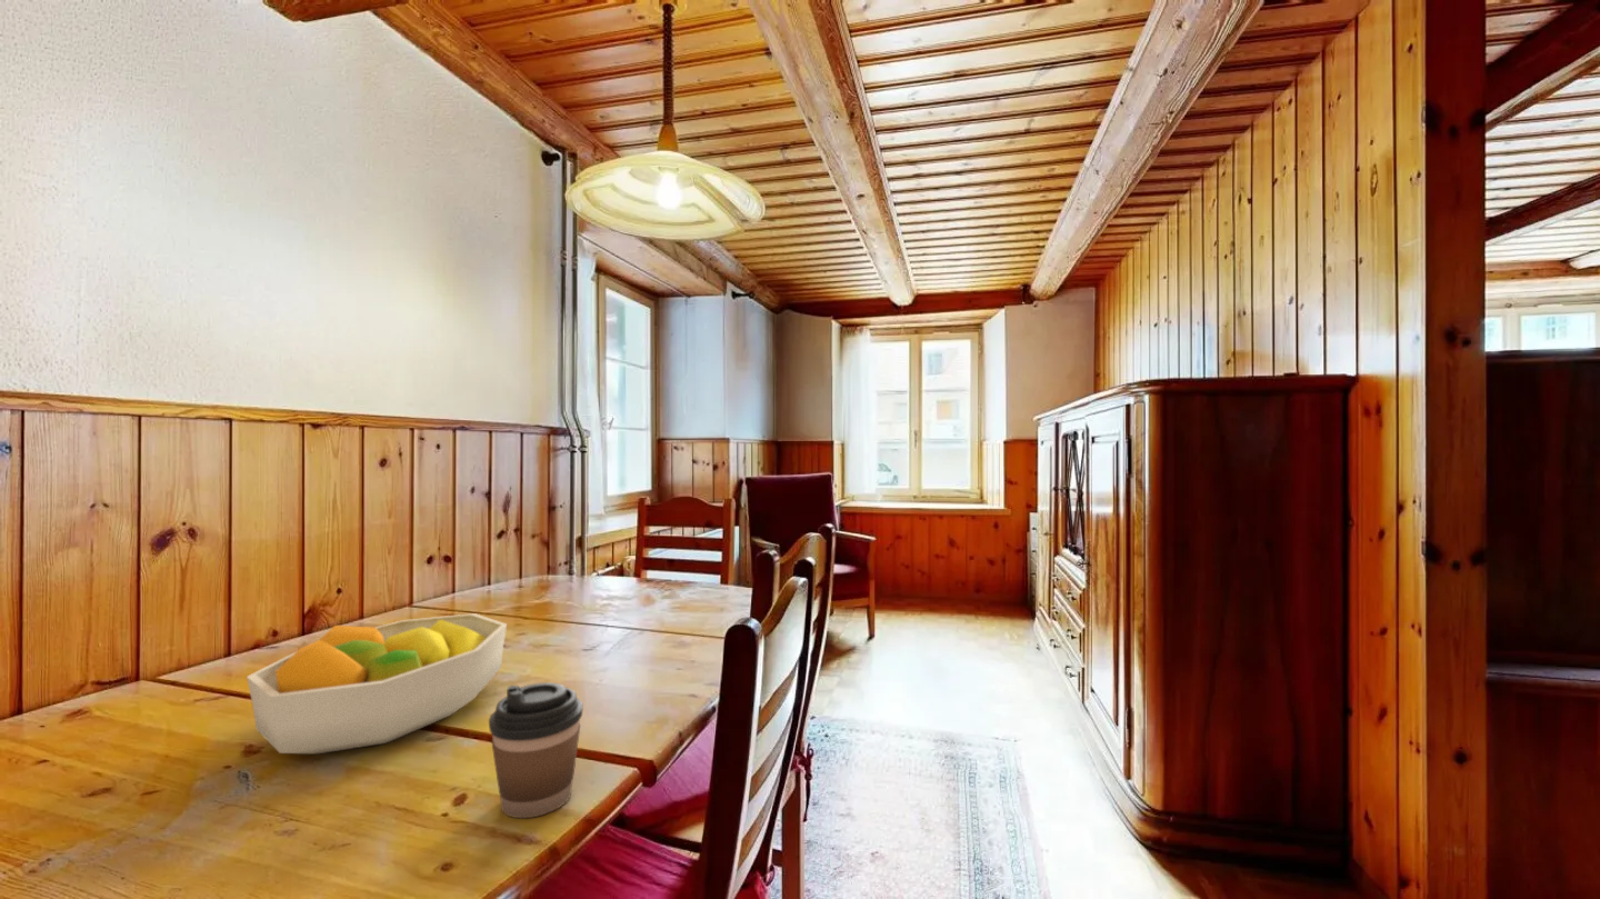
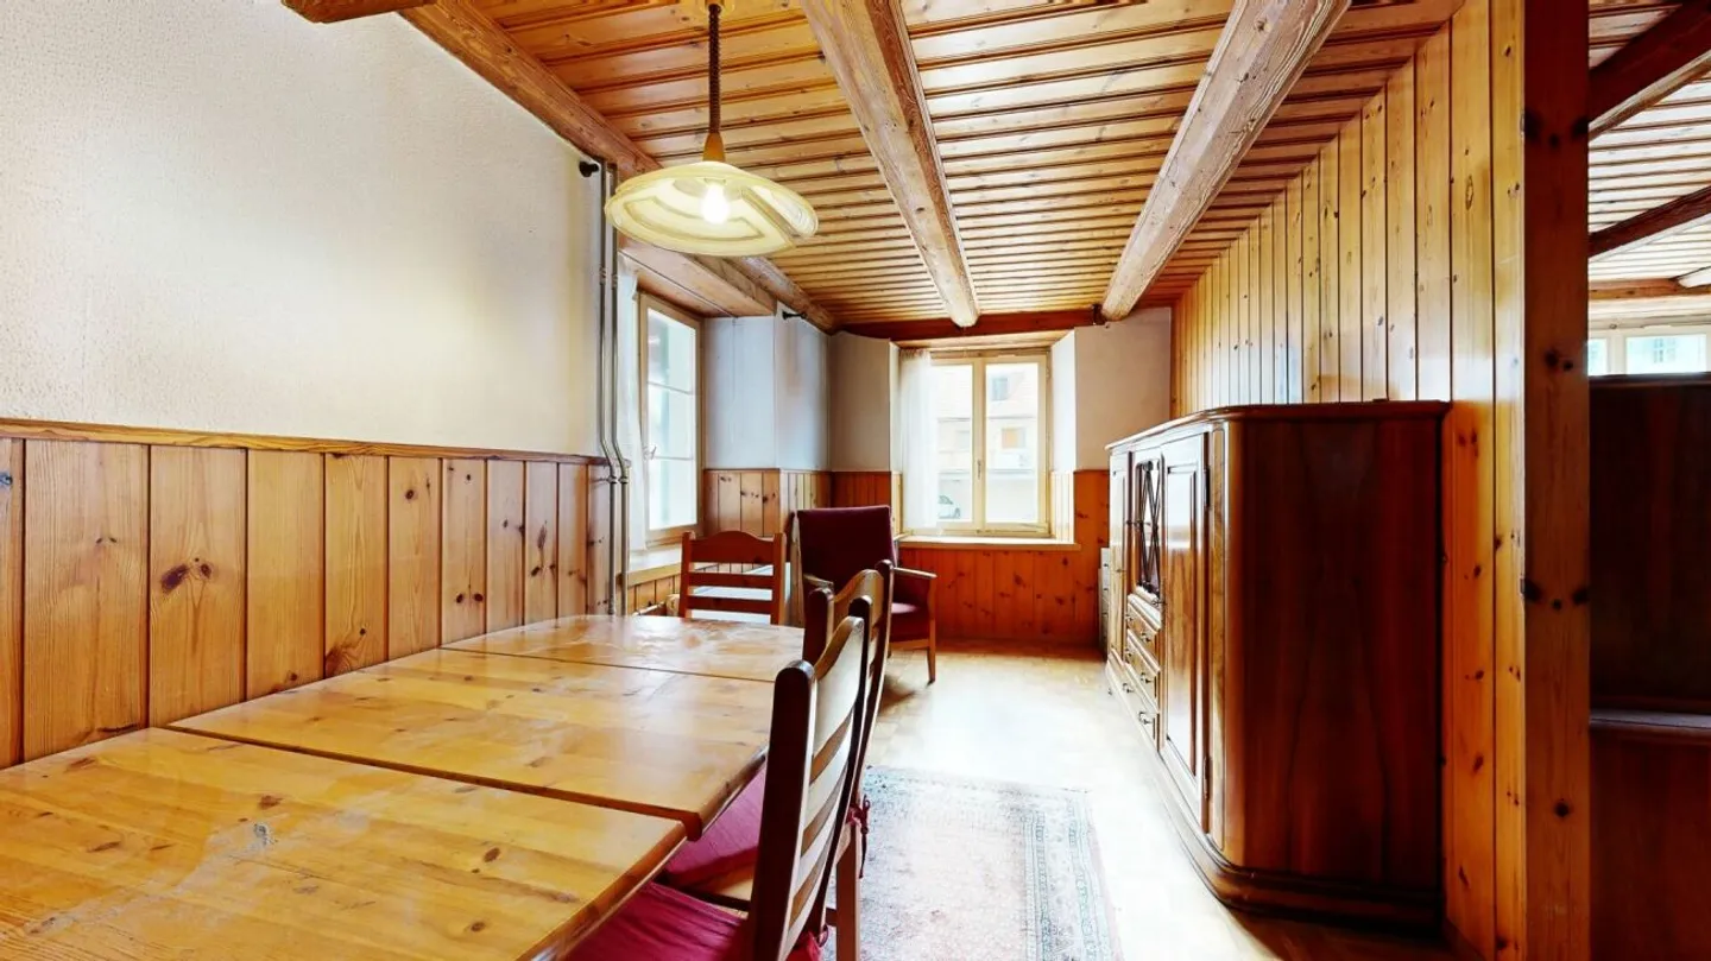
- coffee cup [488,681,584,819]
- fruit bowl [246,612,508,755]
